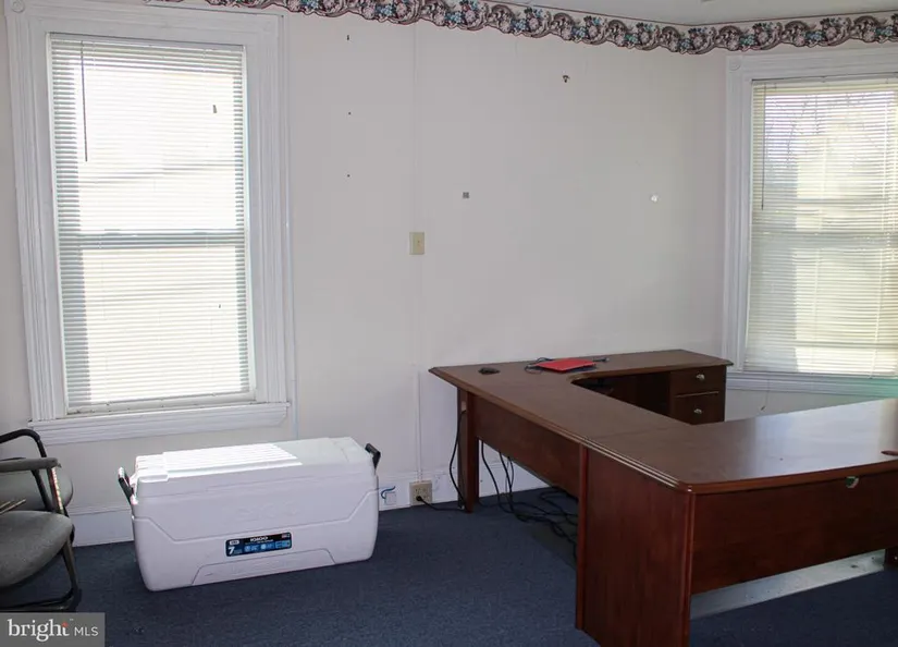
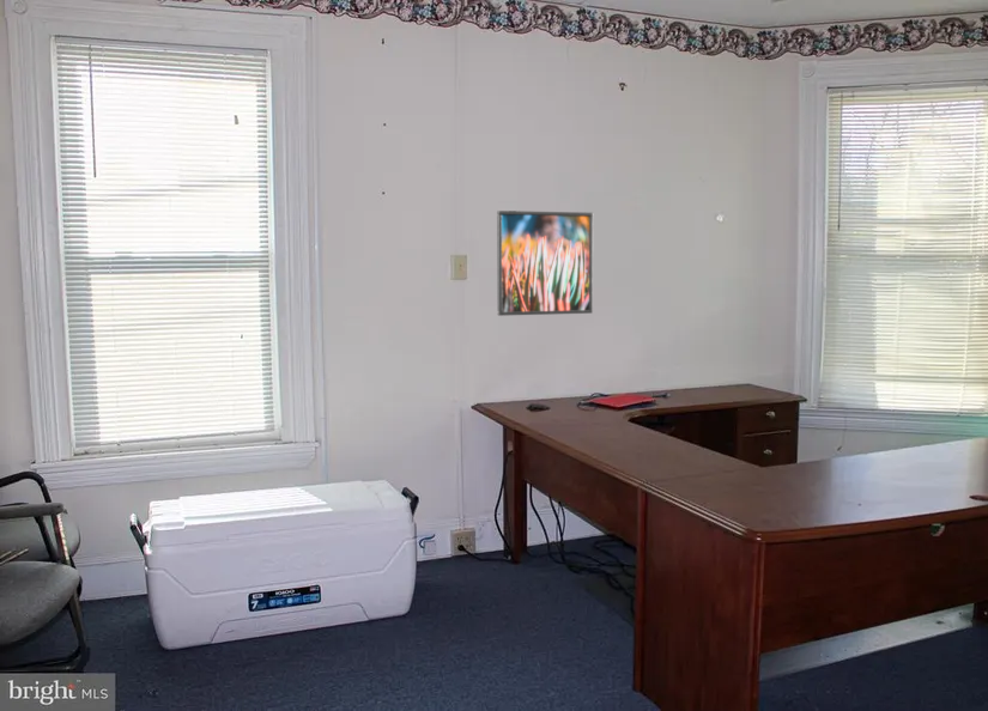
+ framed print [496,209,594,317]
